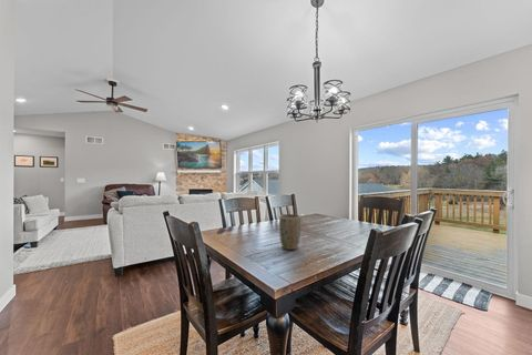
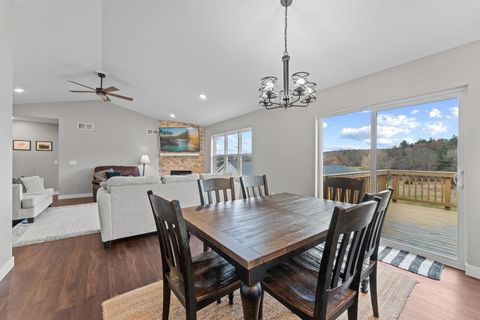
- plant pot [278,213,301,251]
